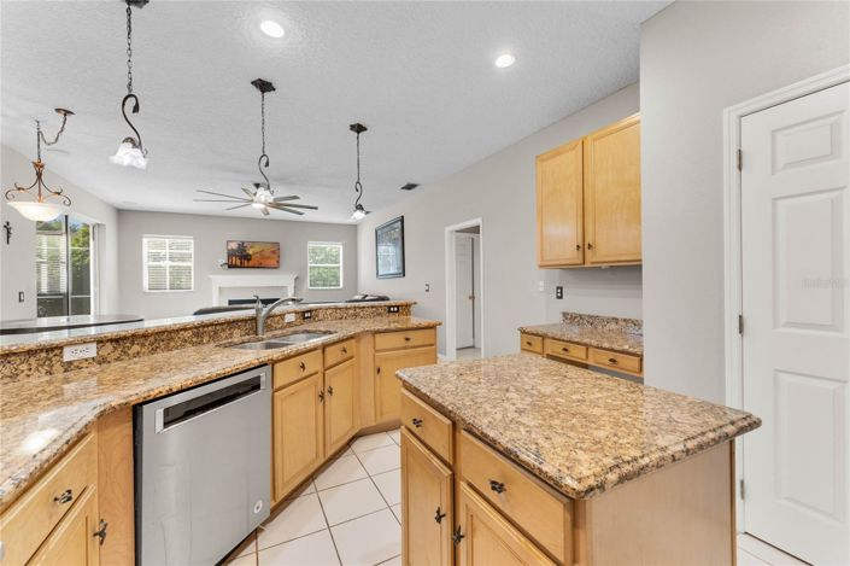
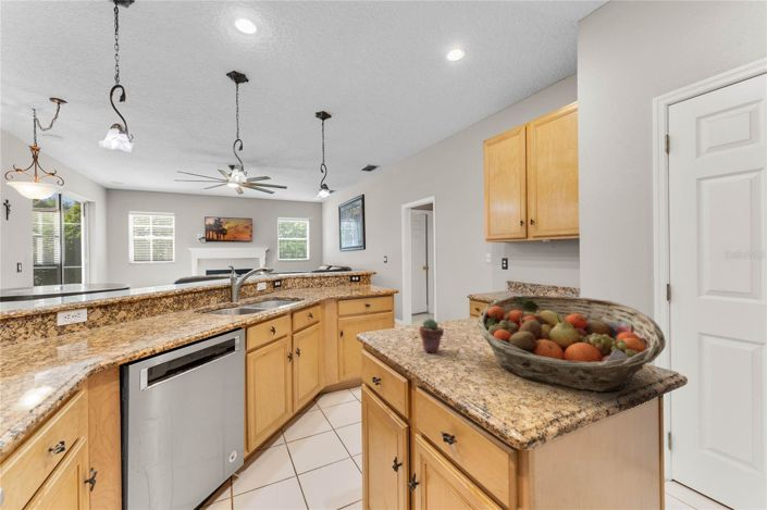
+ fruit basket [475,295,667,393]
+ potted succulent [418,318,445,353]
